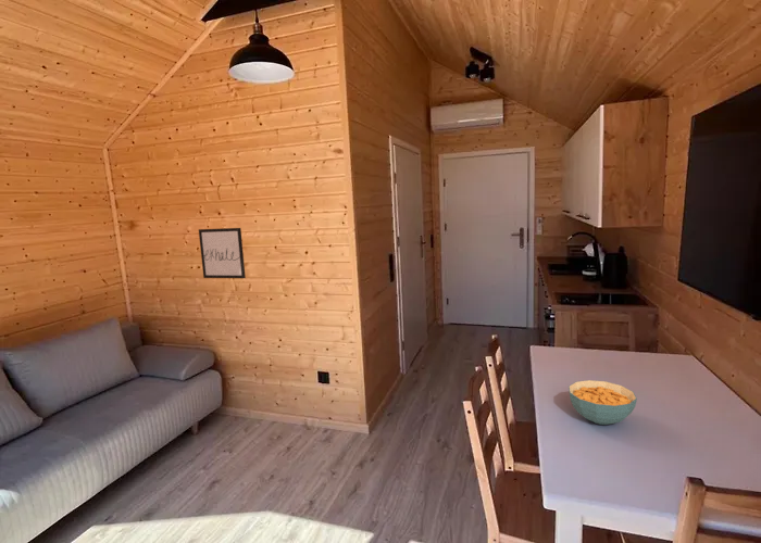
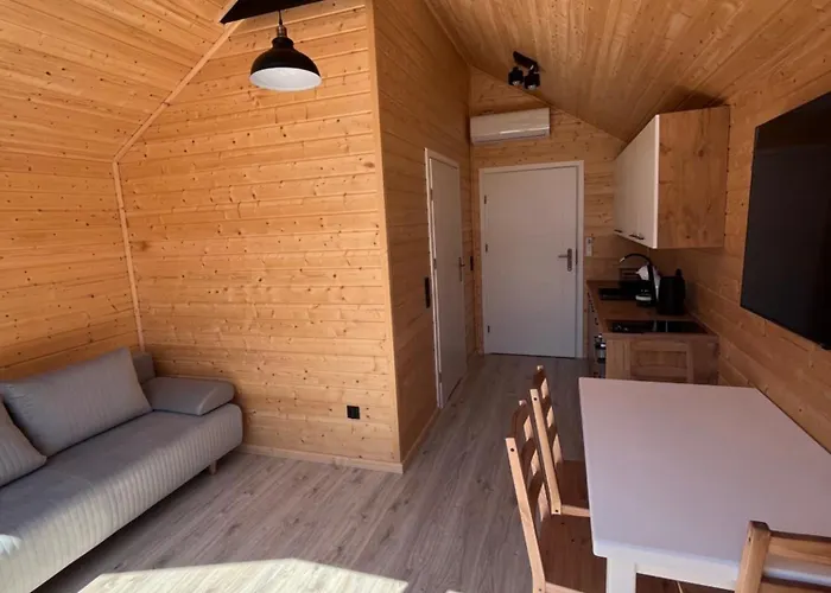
- cereal bowl [567,379,638,426]
- wall art [198,227,247,279]
